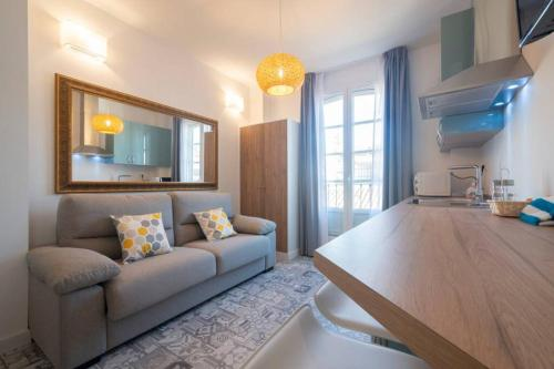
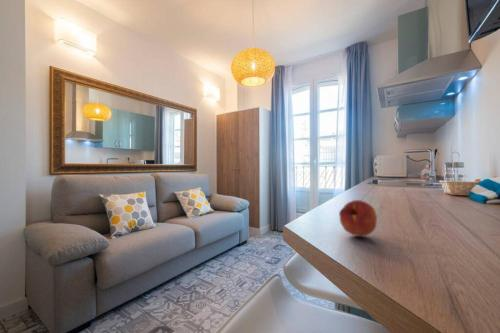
+ fruit [338,199,378,237]
